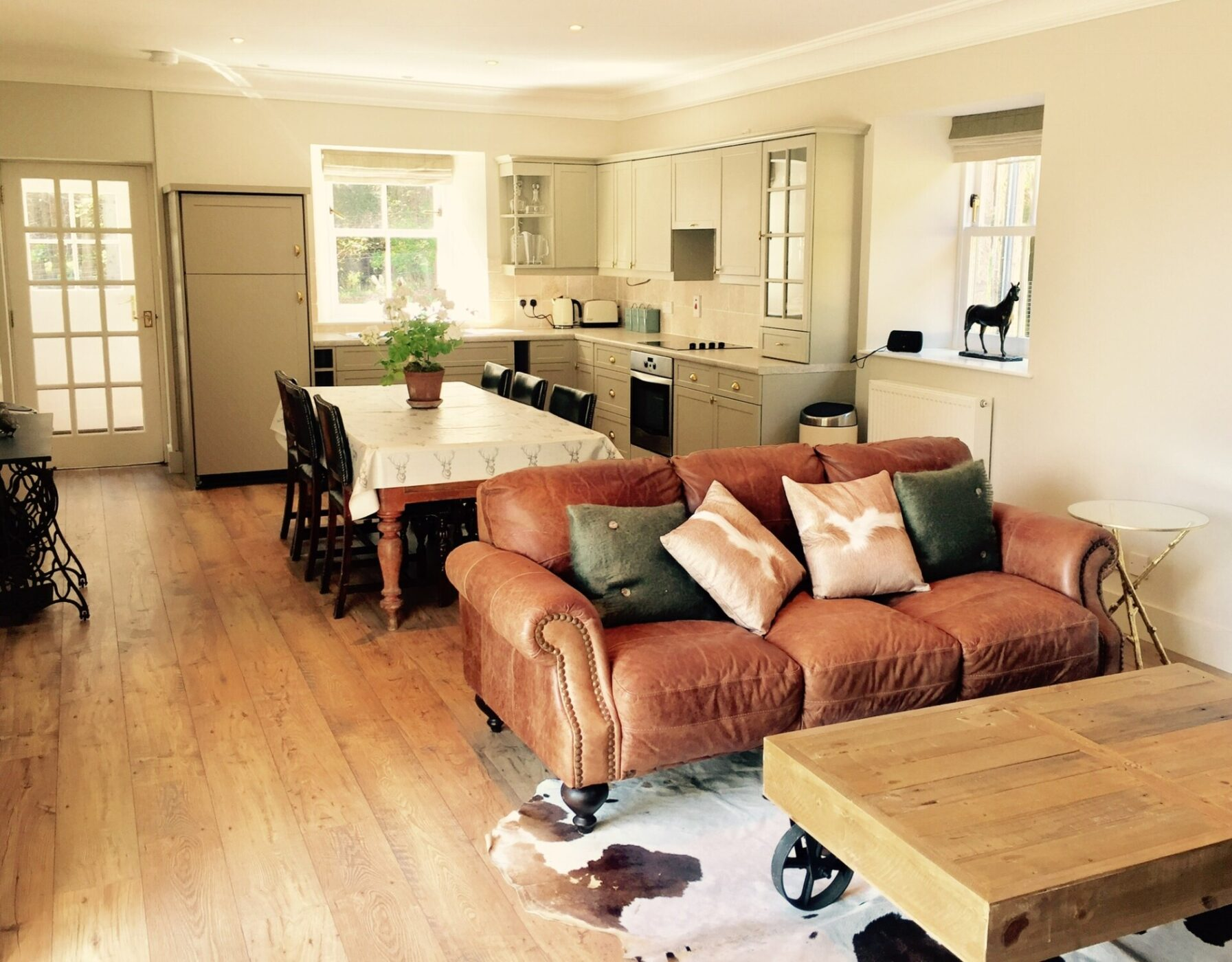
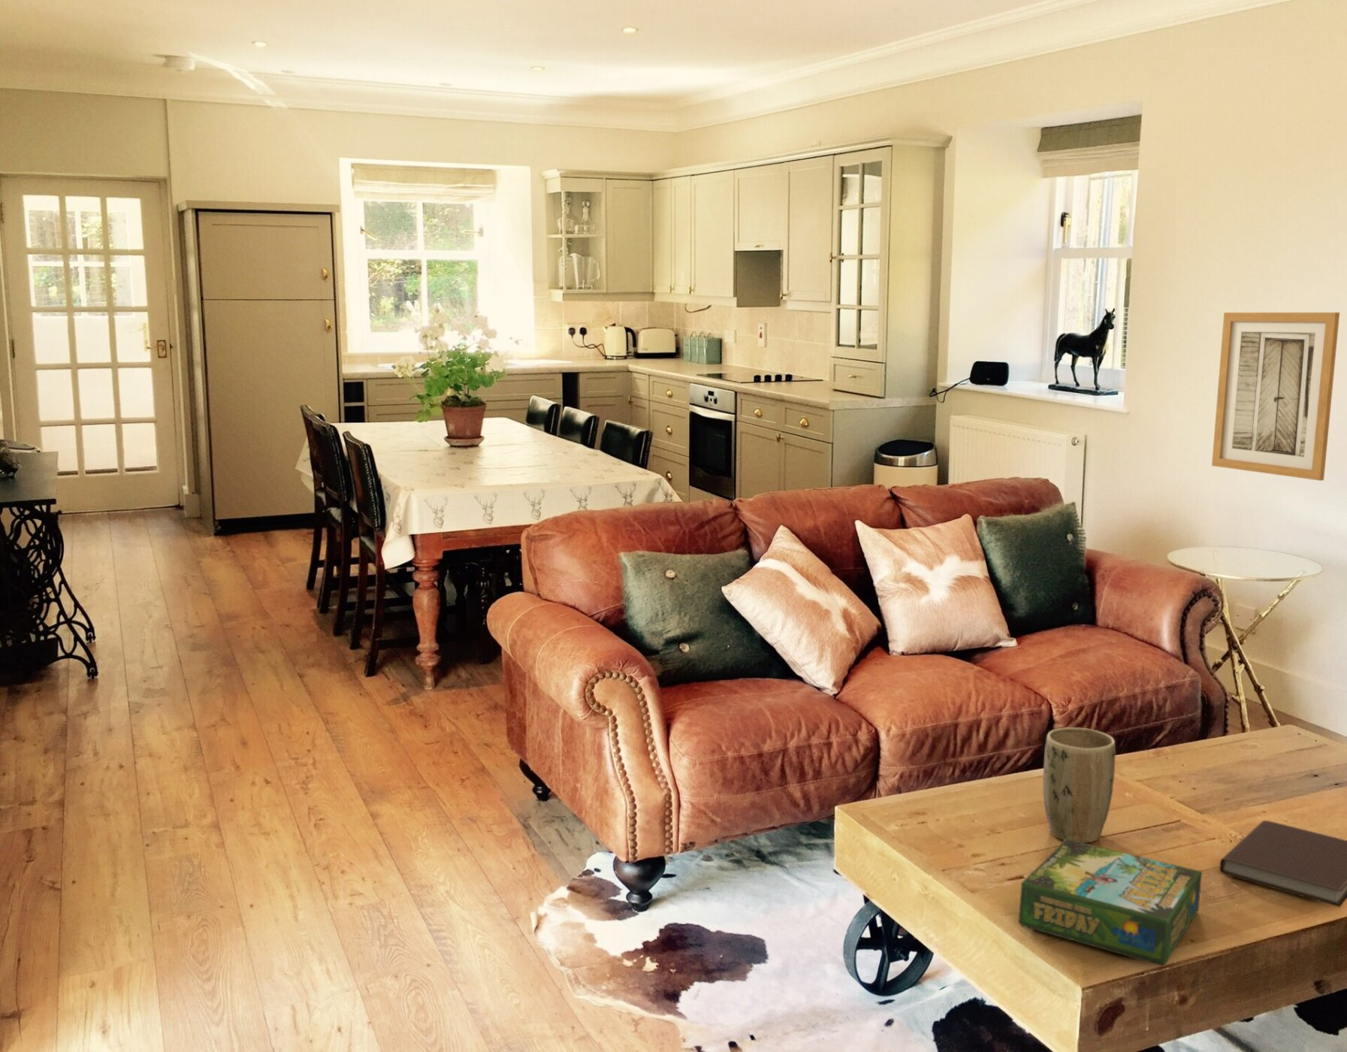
+ plant pot [1042,726,1116,843]
+ notebook [1219,820,1347,908]
+ board game [1018,839,1203,967]
+ wall art [1211,312,1340,481]
